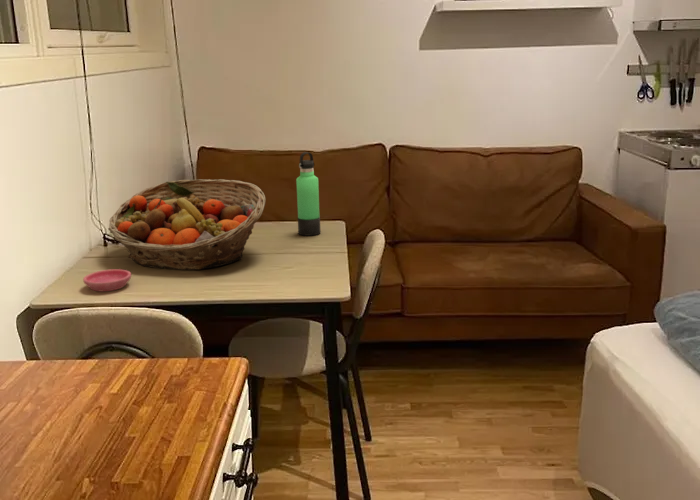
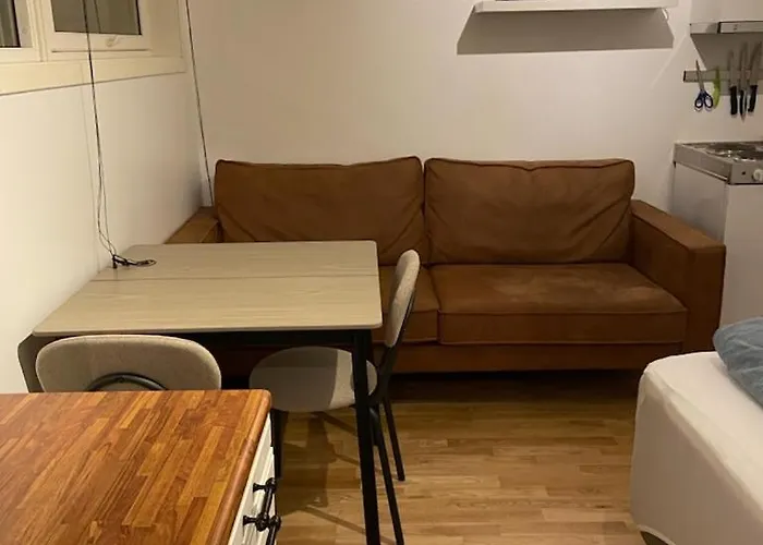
- fruit basket [107,178,267,271]
- saucer [82,268,132,292]
- thermos bottle [295,151,322,237]
